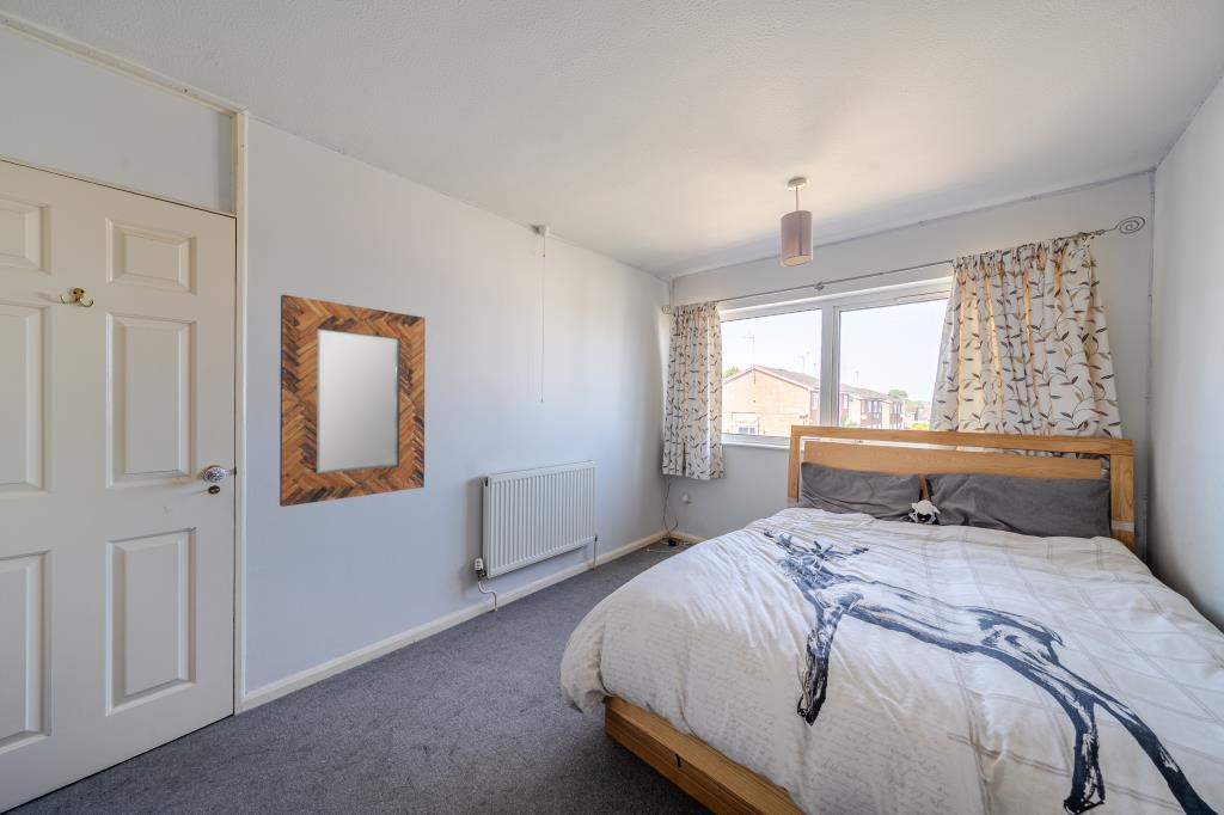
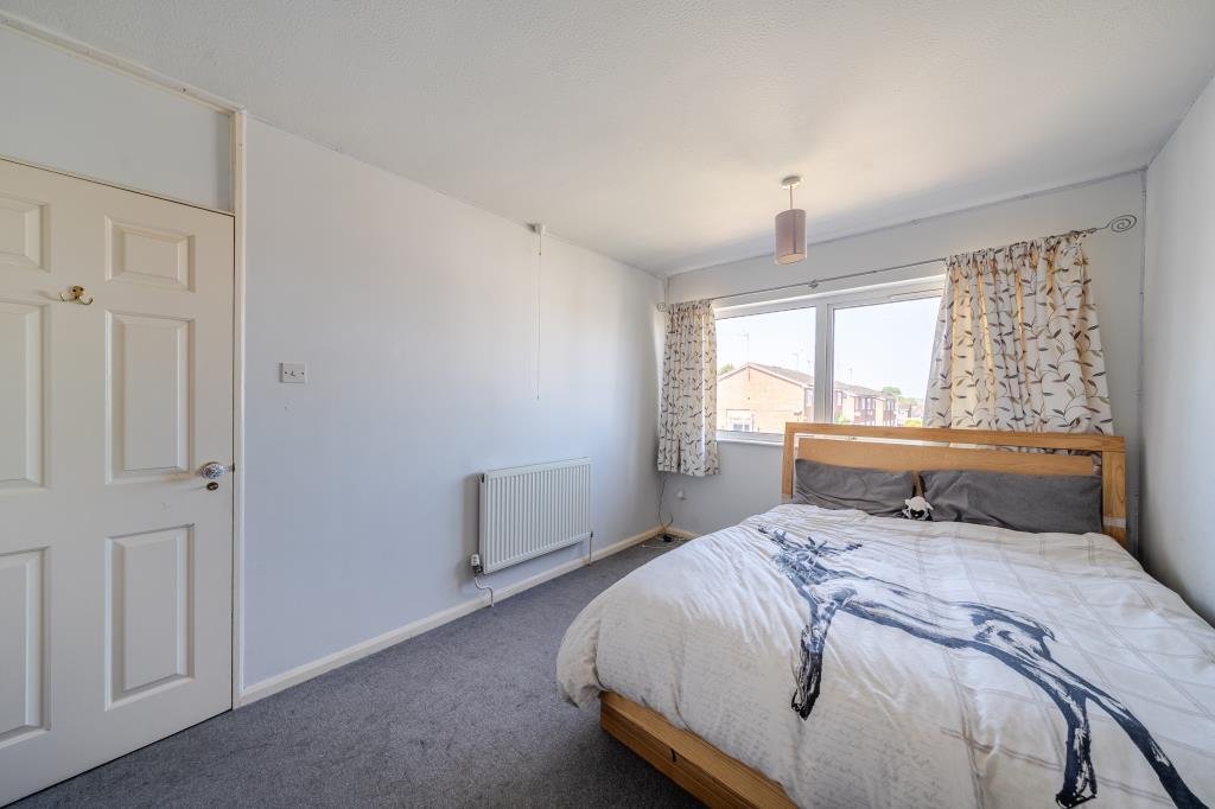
- home mirror [279,294,426,508]
